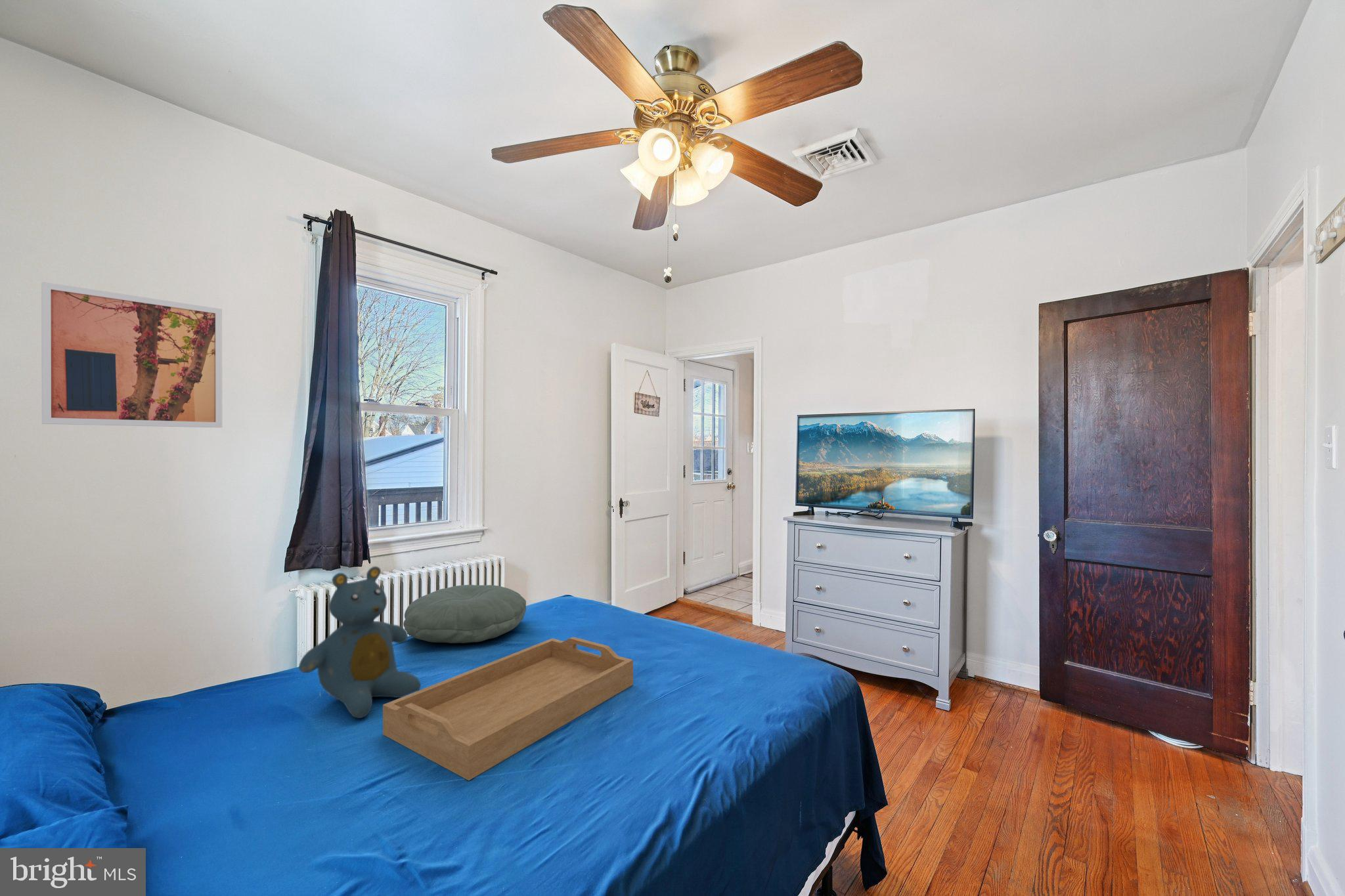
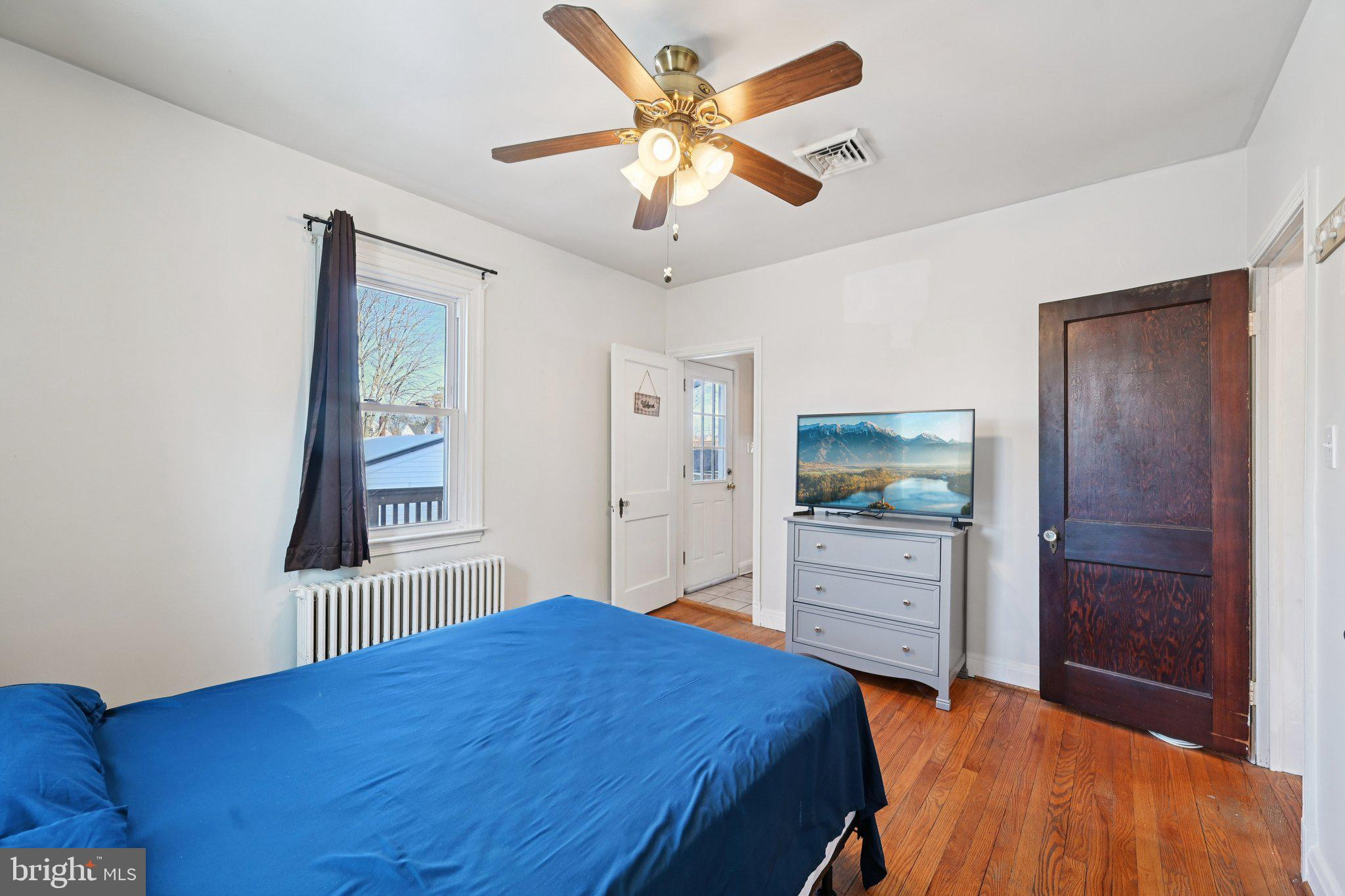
- pillow [403,584,527,644]
- wall art [41,281,223,428]
- teddy bear [298,566,421,719]
- serving tray [382,637,634,781]
